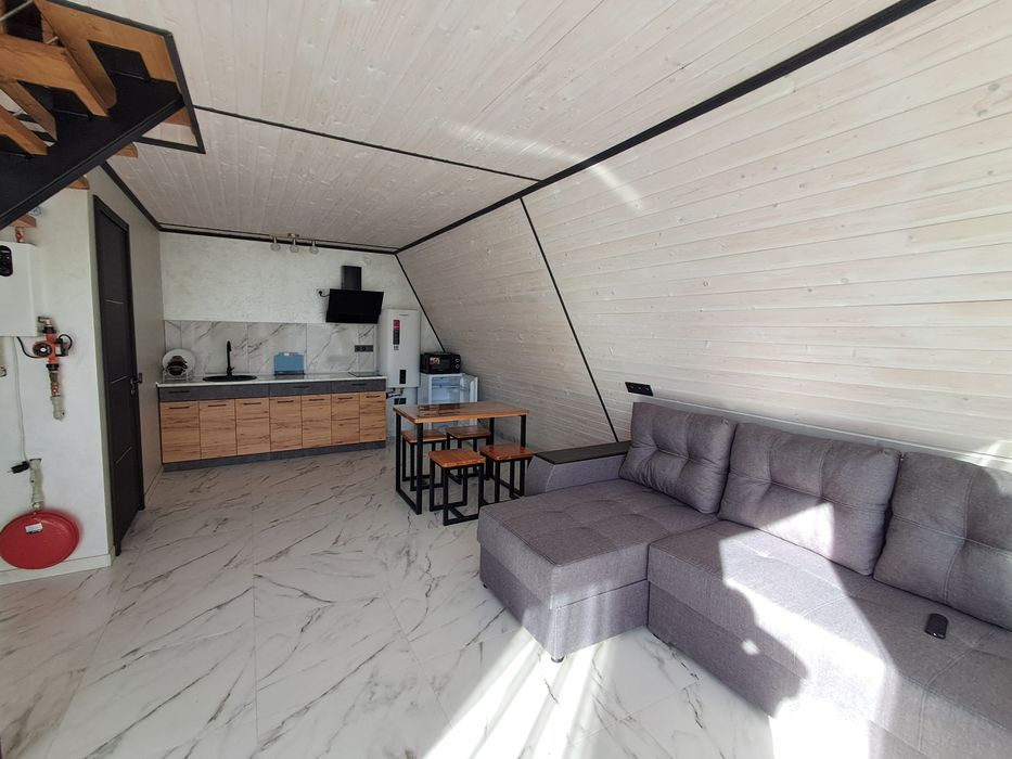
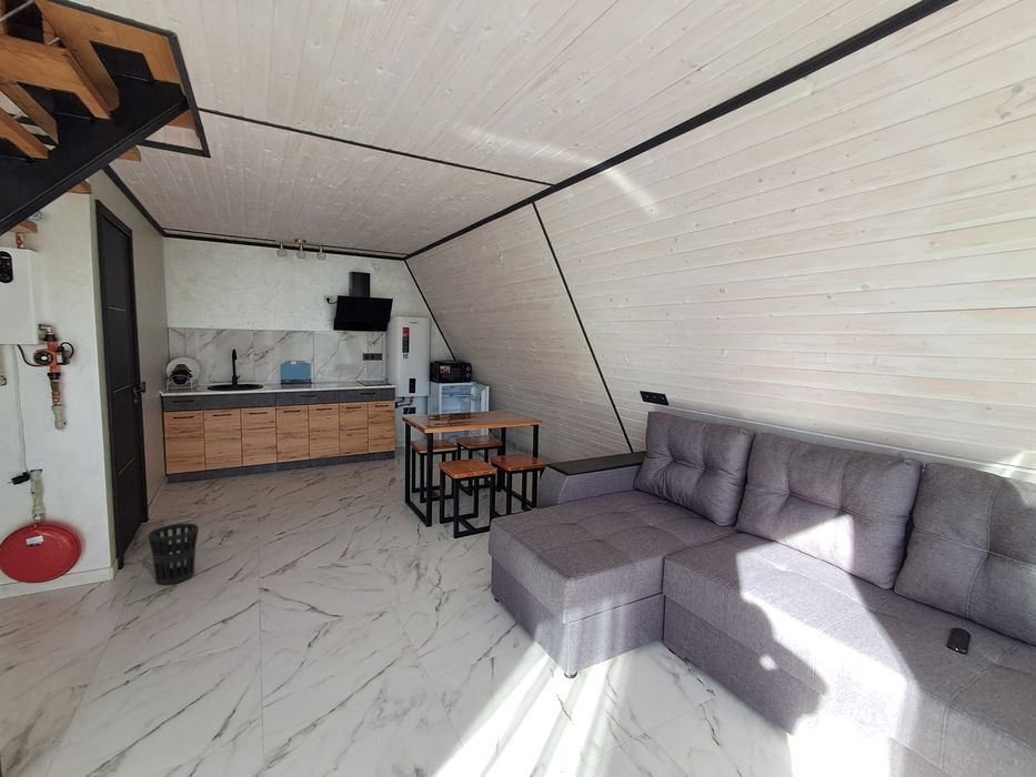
+ wastebasket [148,523,200,585]
